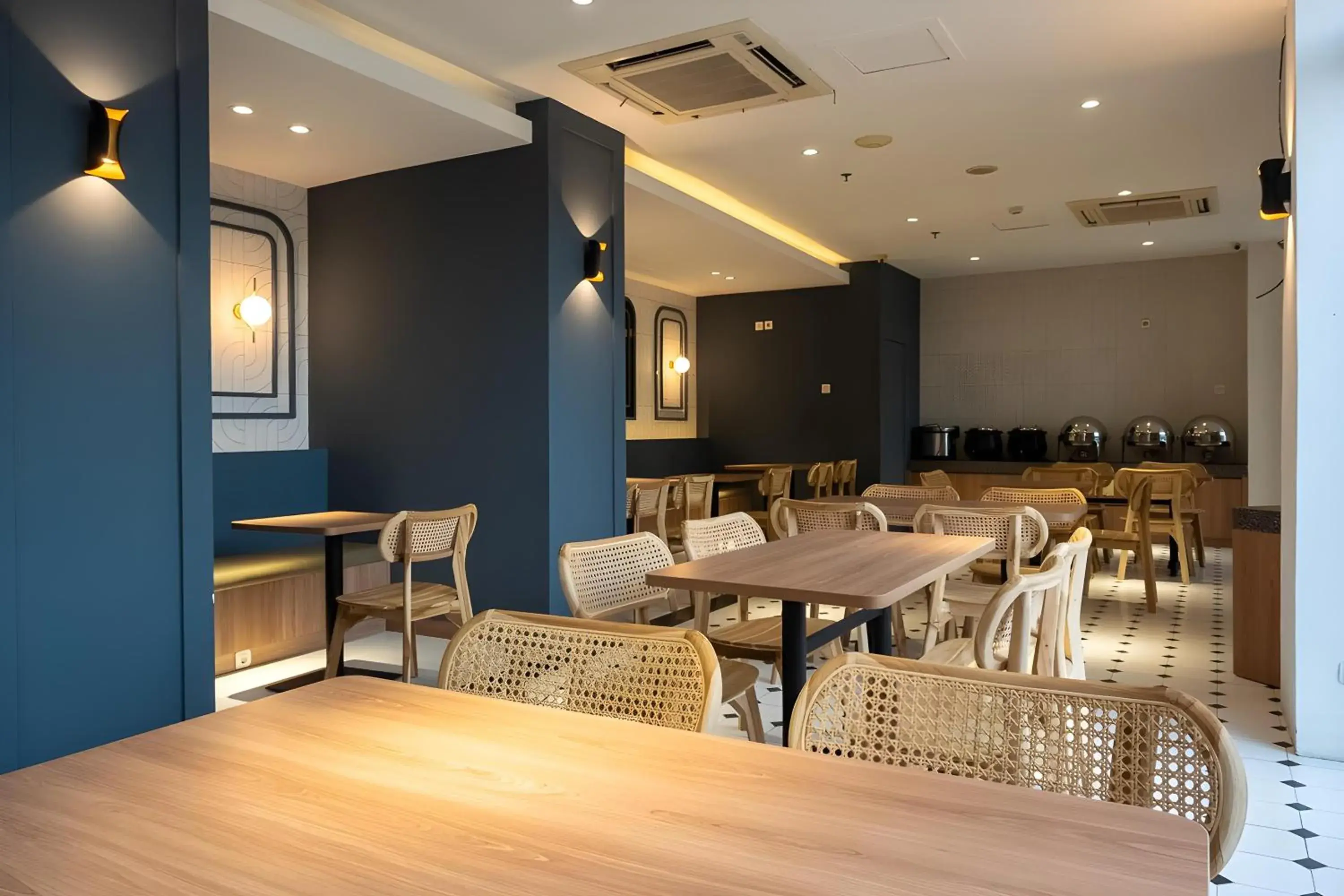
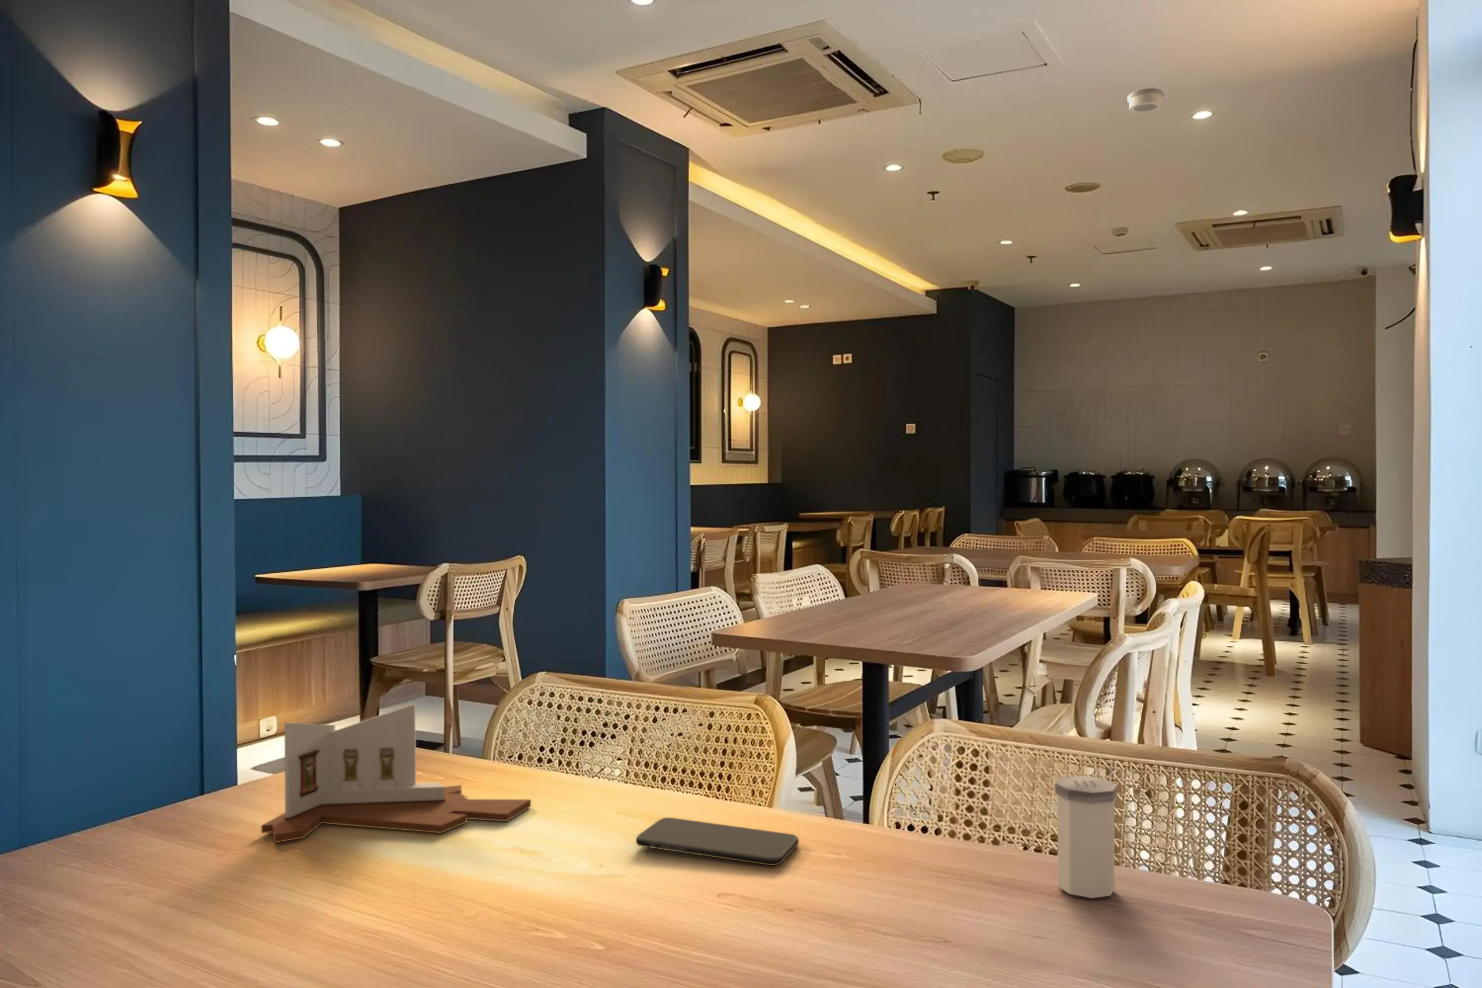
+ salt shaker [1054,775,1118,899]
+ smoke detector [1127,86,1164,114]
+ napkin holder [261,704,531,844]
+ smartphone [635,817,799,866]
